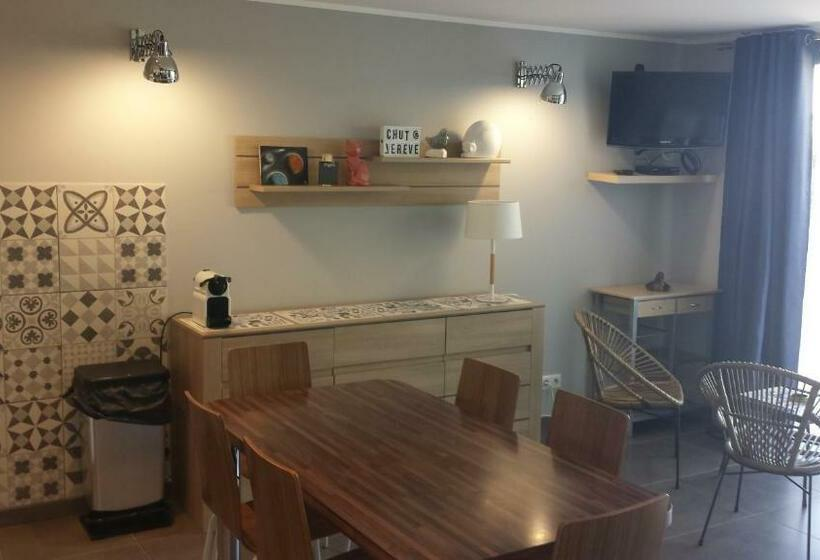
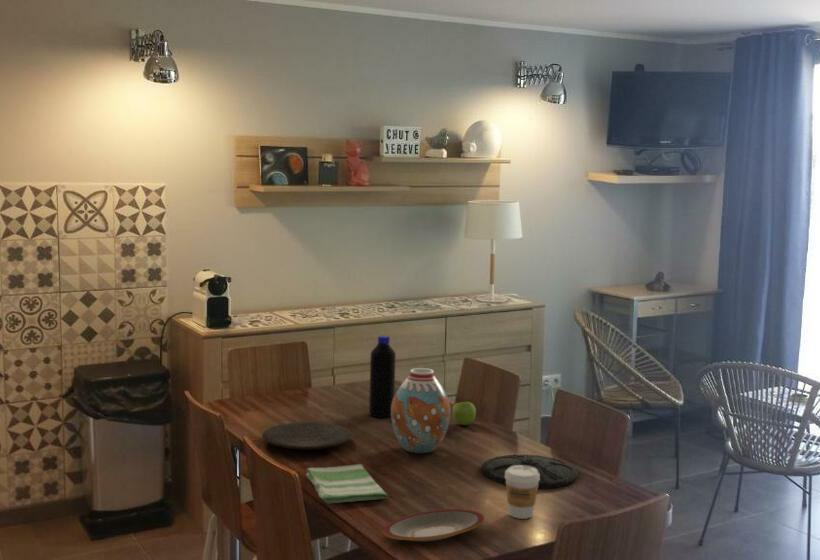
+ plate [481,453,579,489]
+ vase [390,367,451,454]
+ dish towel [305,463,389,504]
+ coffee cup [505,466,539,520]
+ plate [261,421,352,450]
+ fruit [451,401,477,426]
+ plate [382,508,485,542]
+ bottle [368,334,397,418]
